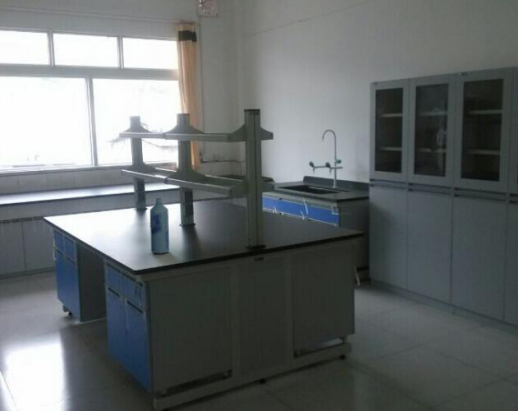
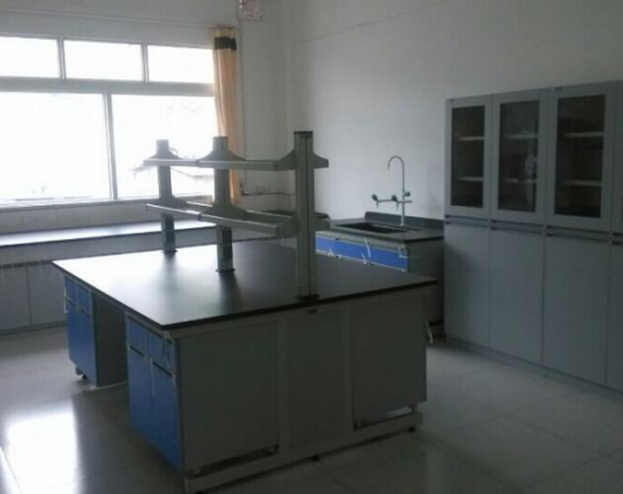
- bottle [149,197,170,254]
